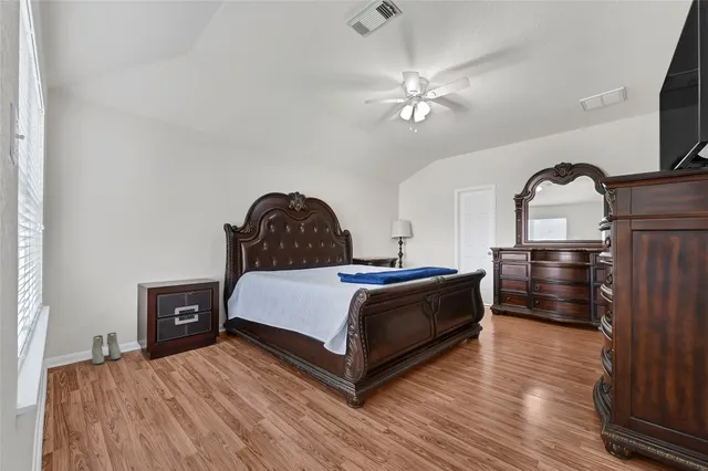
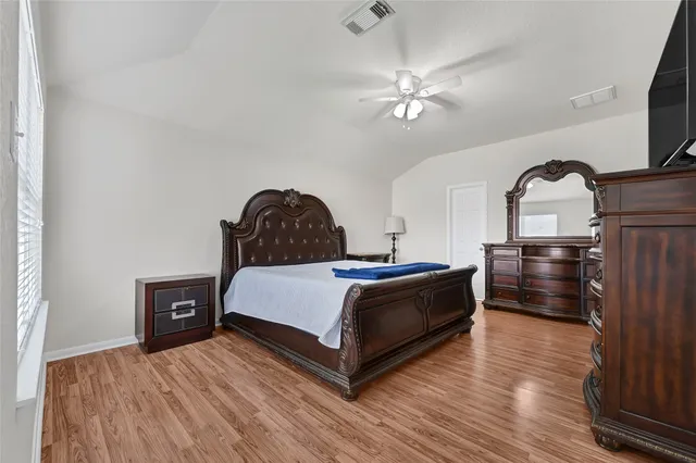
- boots [91,332,122,365]
